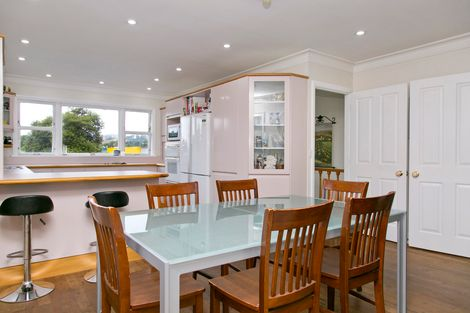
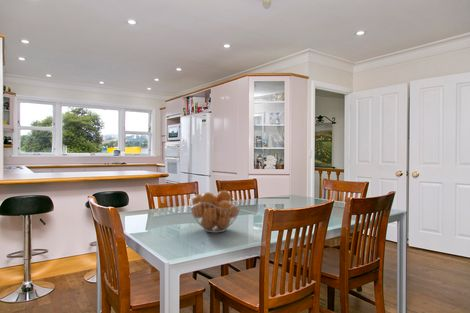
+ fruit basket [188,189,243,234]
